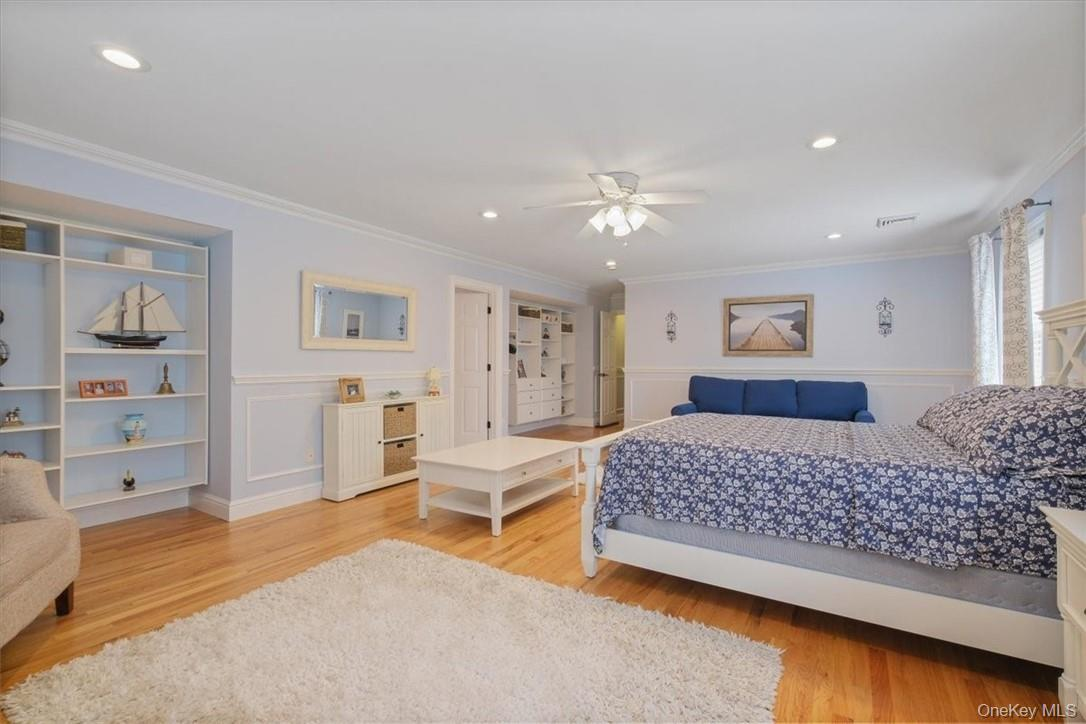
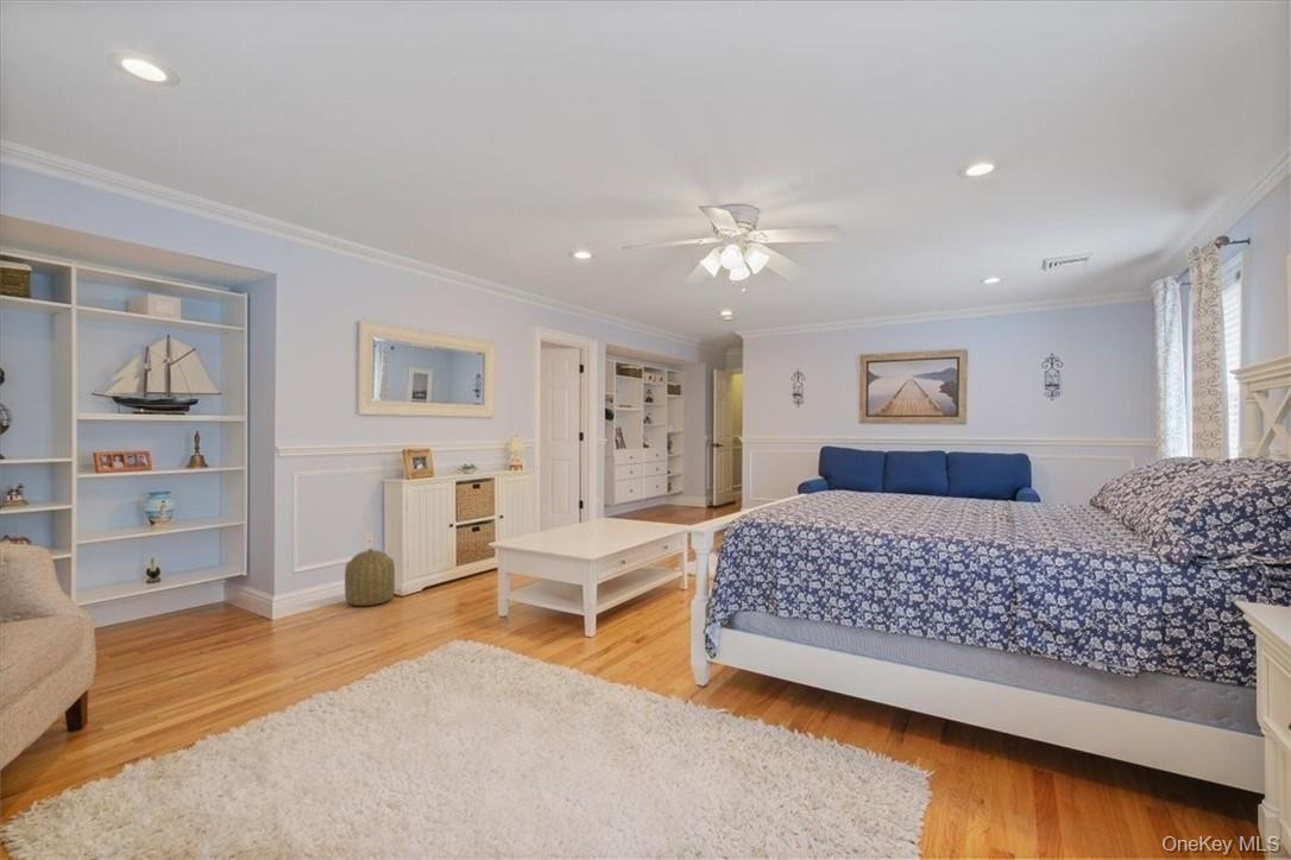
+ basket [344,548,396,607]
